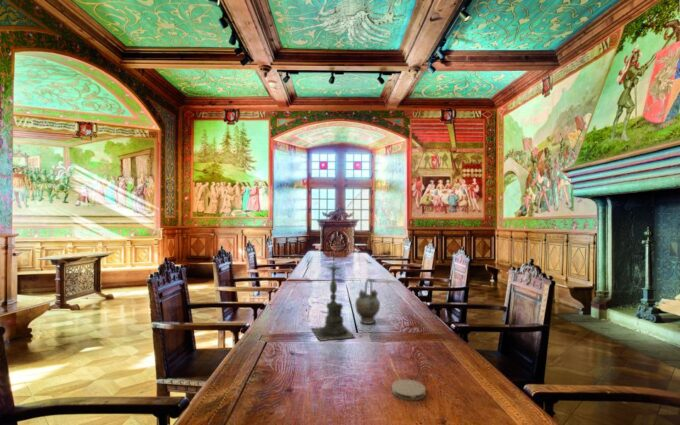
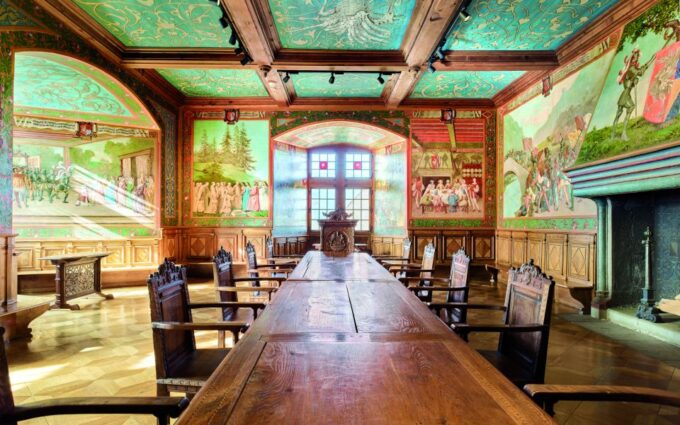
- teapot [354,278,381,325]
- coaster [391,379,427,401]
- candle holder [310,255,356,342]
